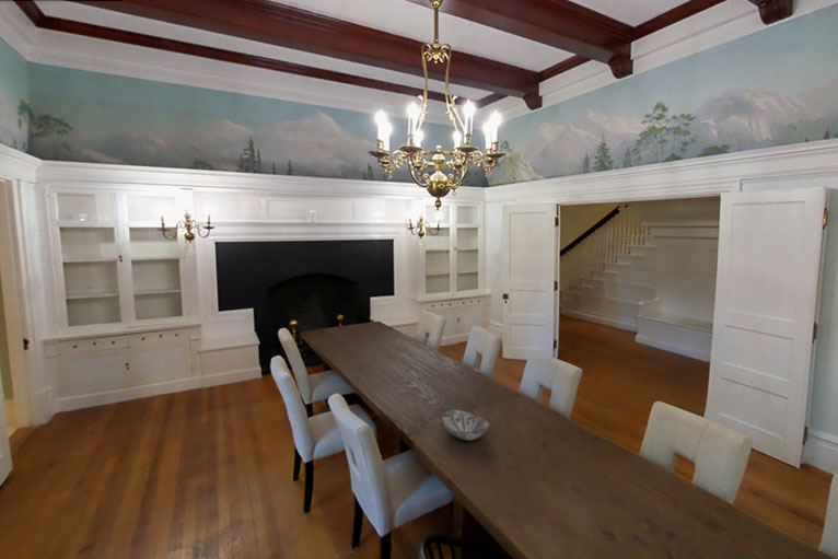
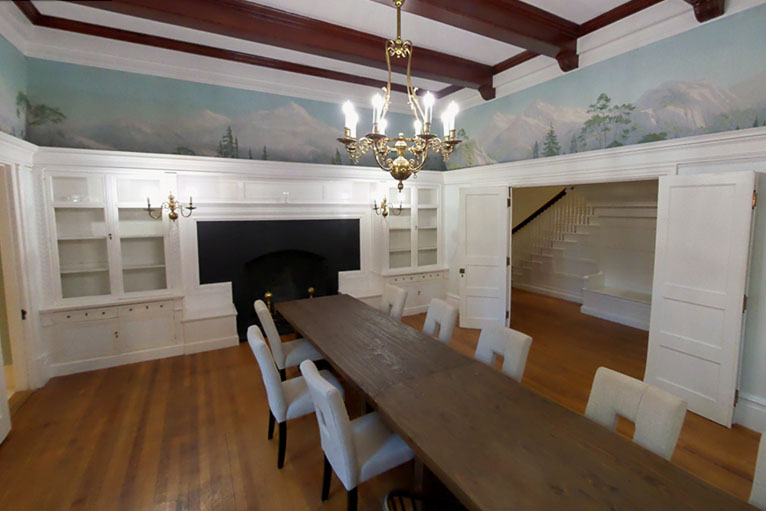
- decorative bowl [441,409,491,441]
